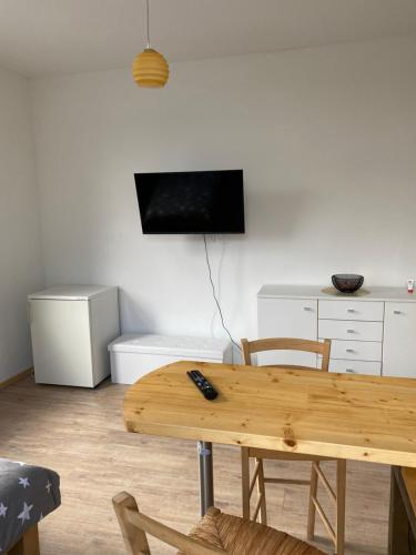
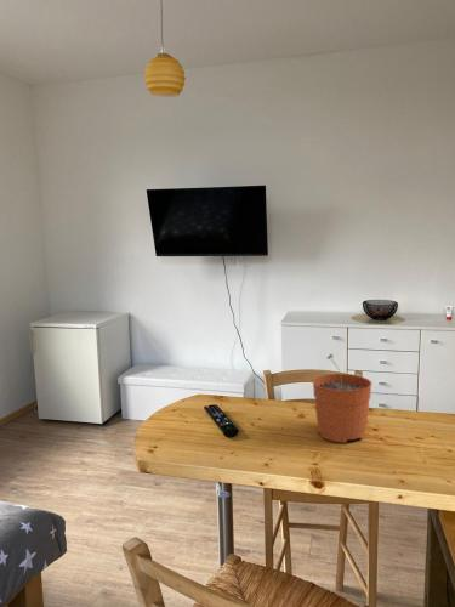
+ plant pot [312,353,374,444]
